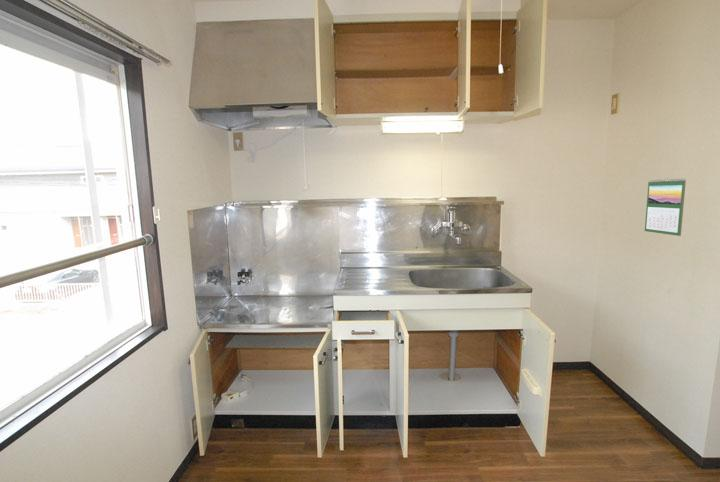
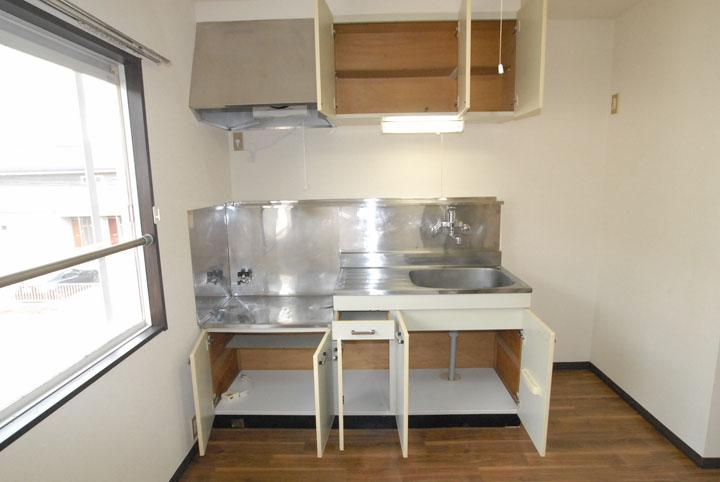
- calendar [644,177,687,237]
